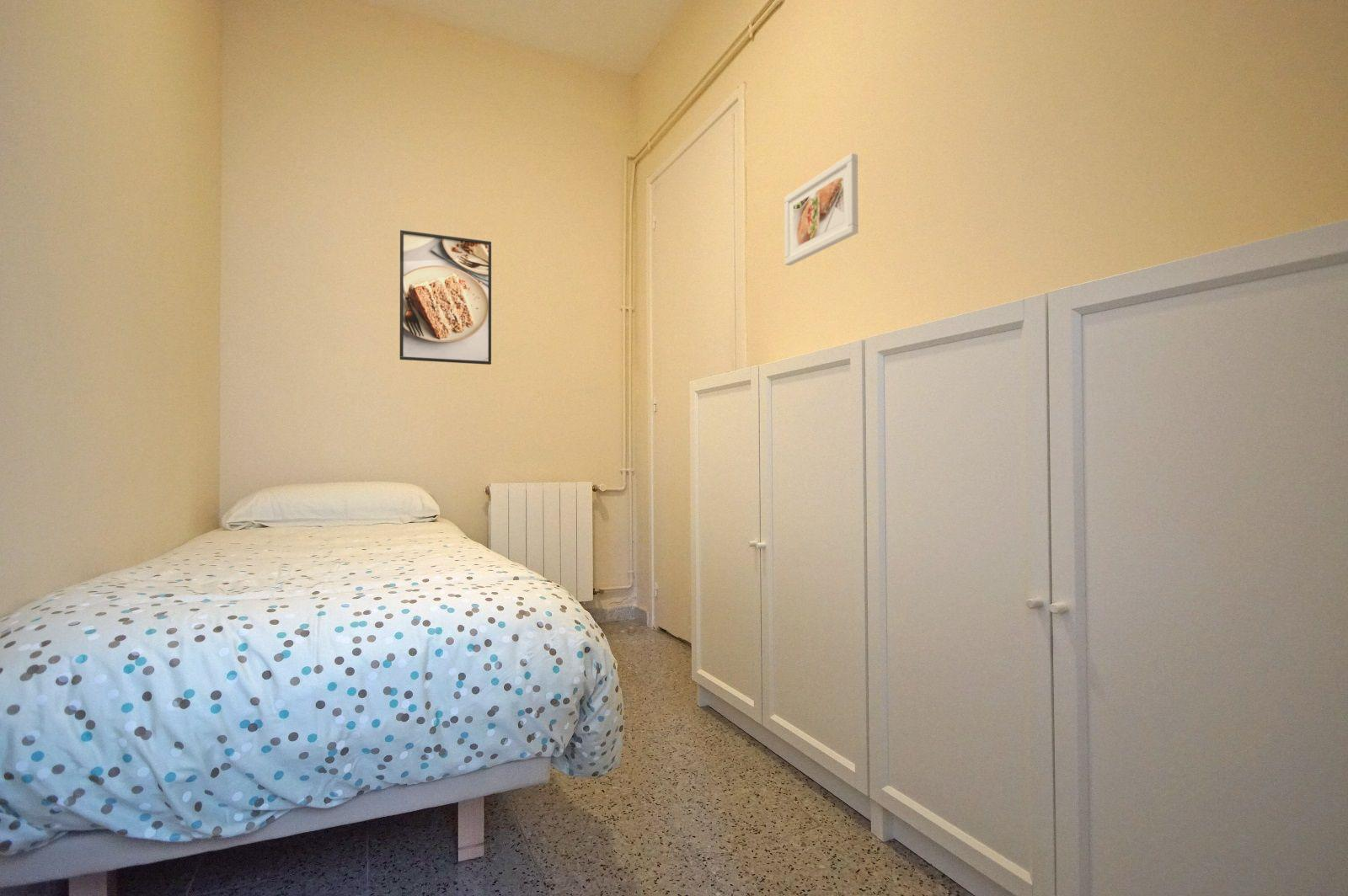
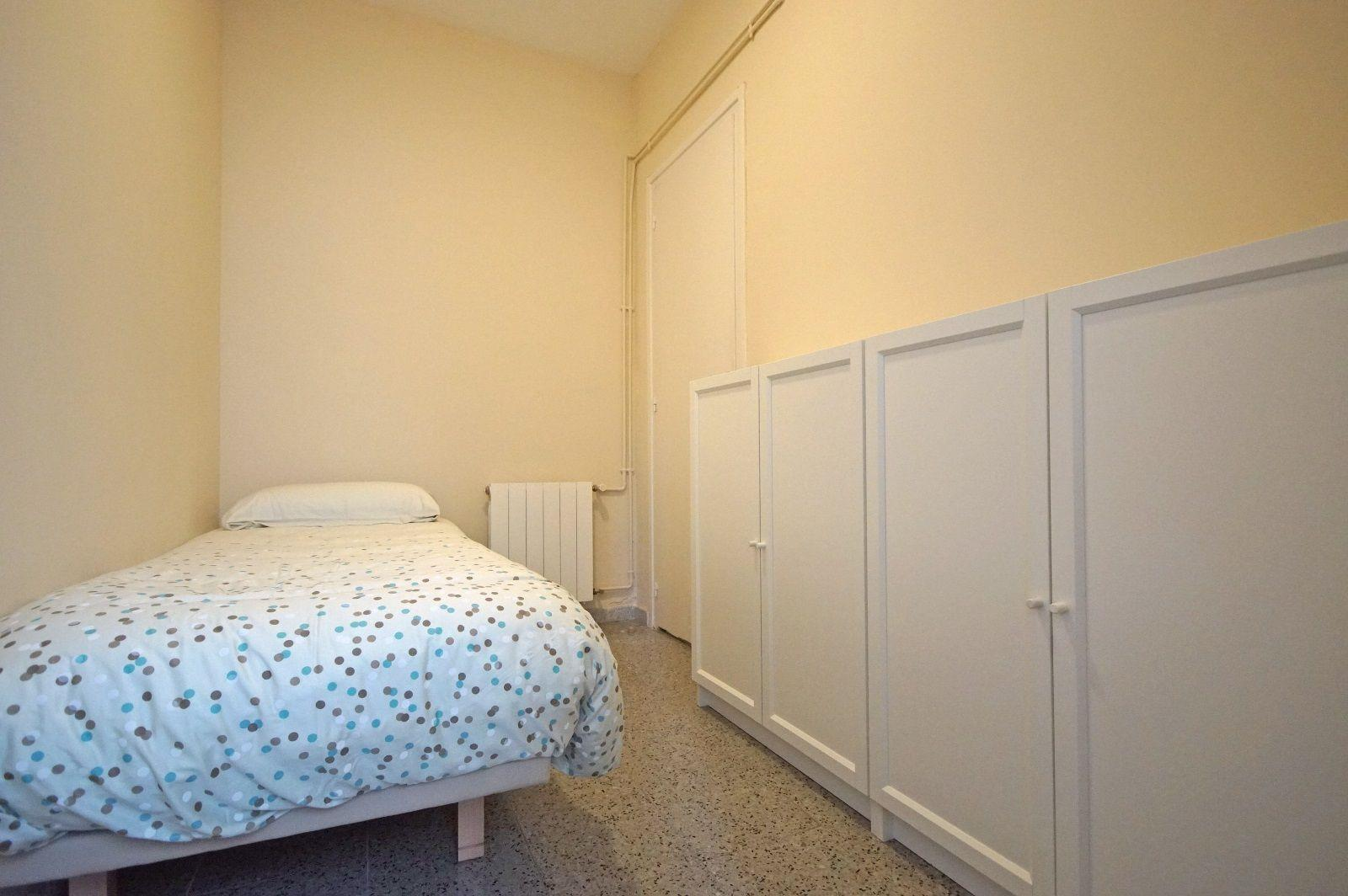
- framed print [399,229,492,365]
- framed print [784,152,859,267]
